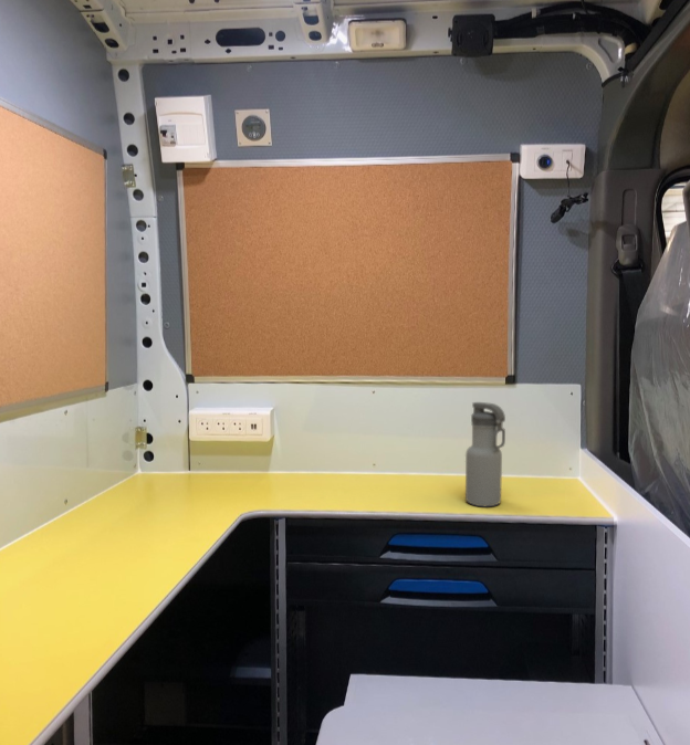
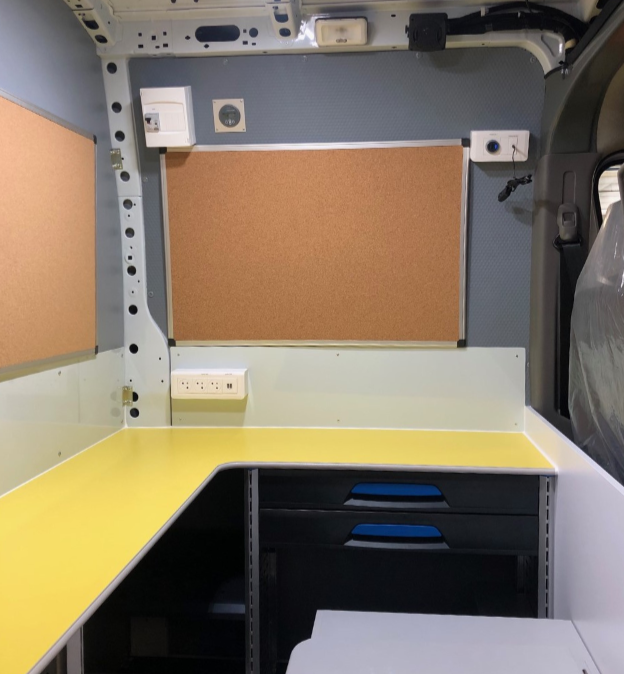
- water bottle [464,401,506,507]
